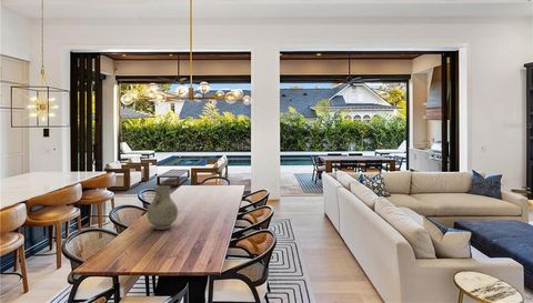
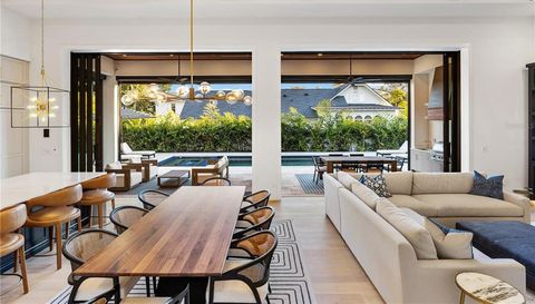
- vase [145,185,179,231]
